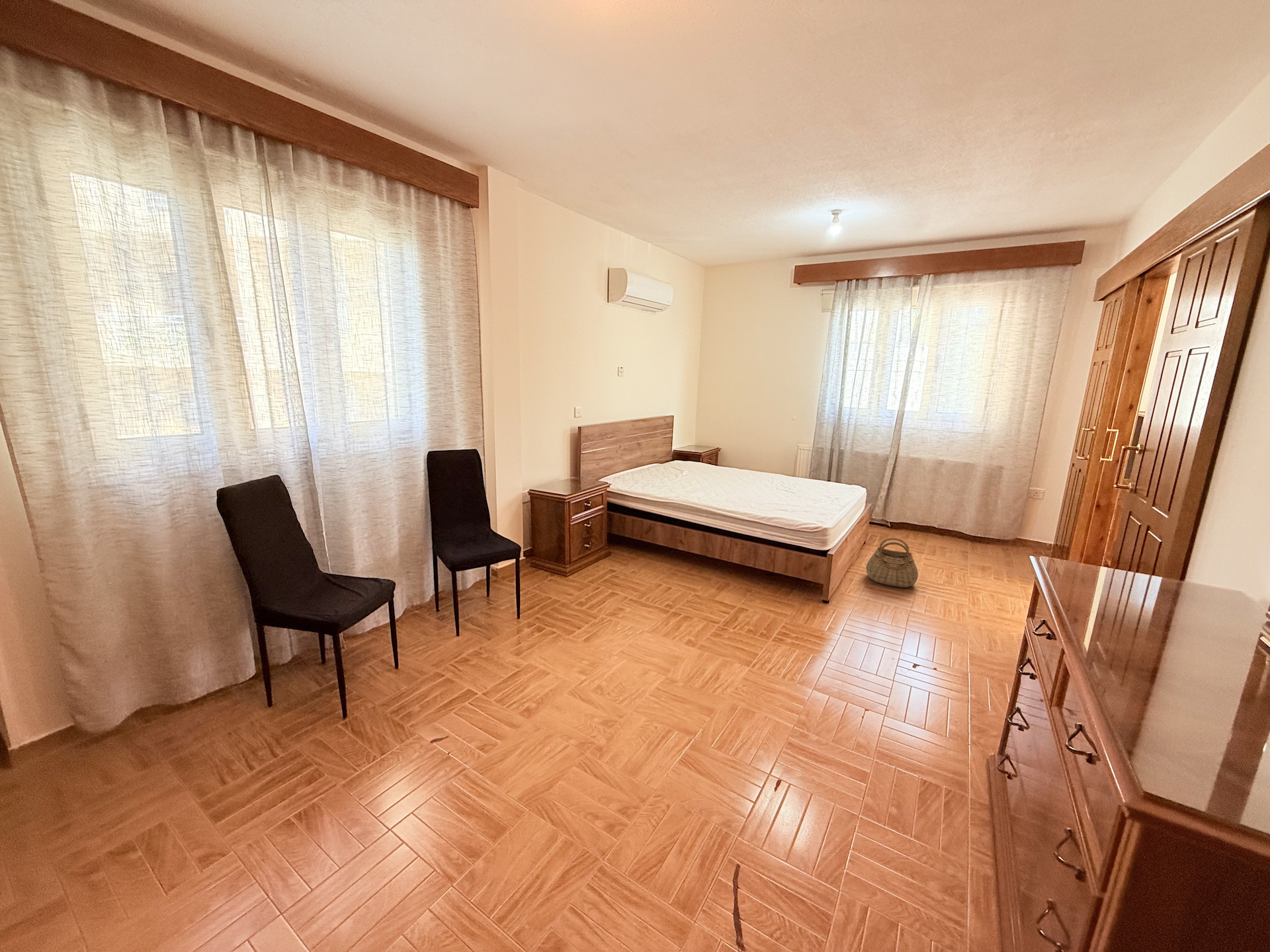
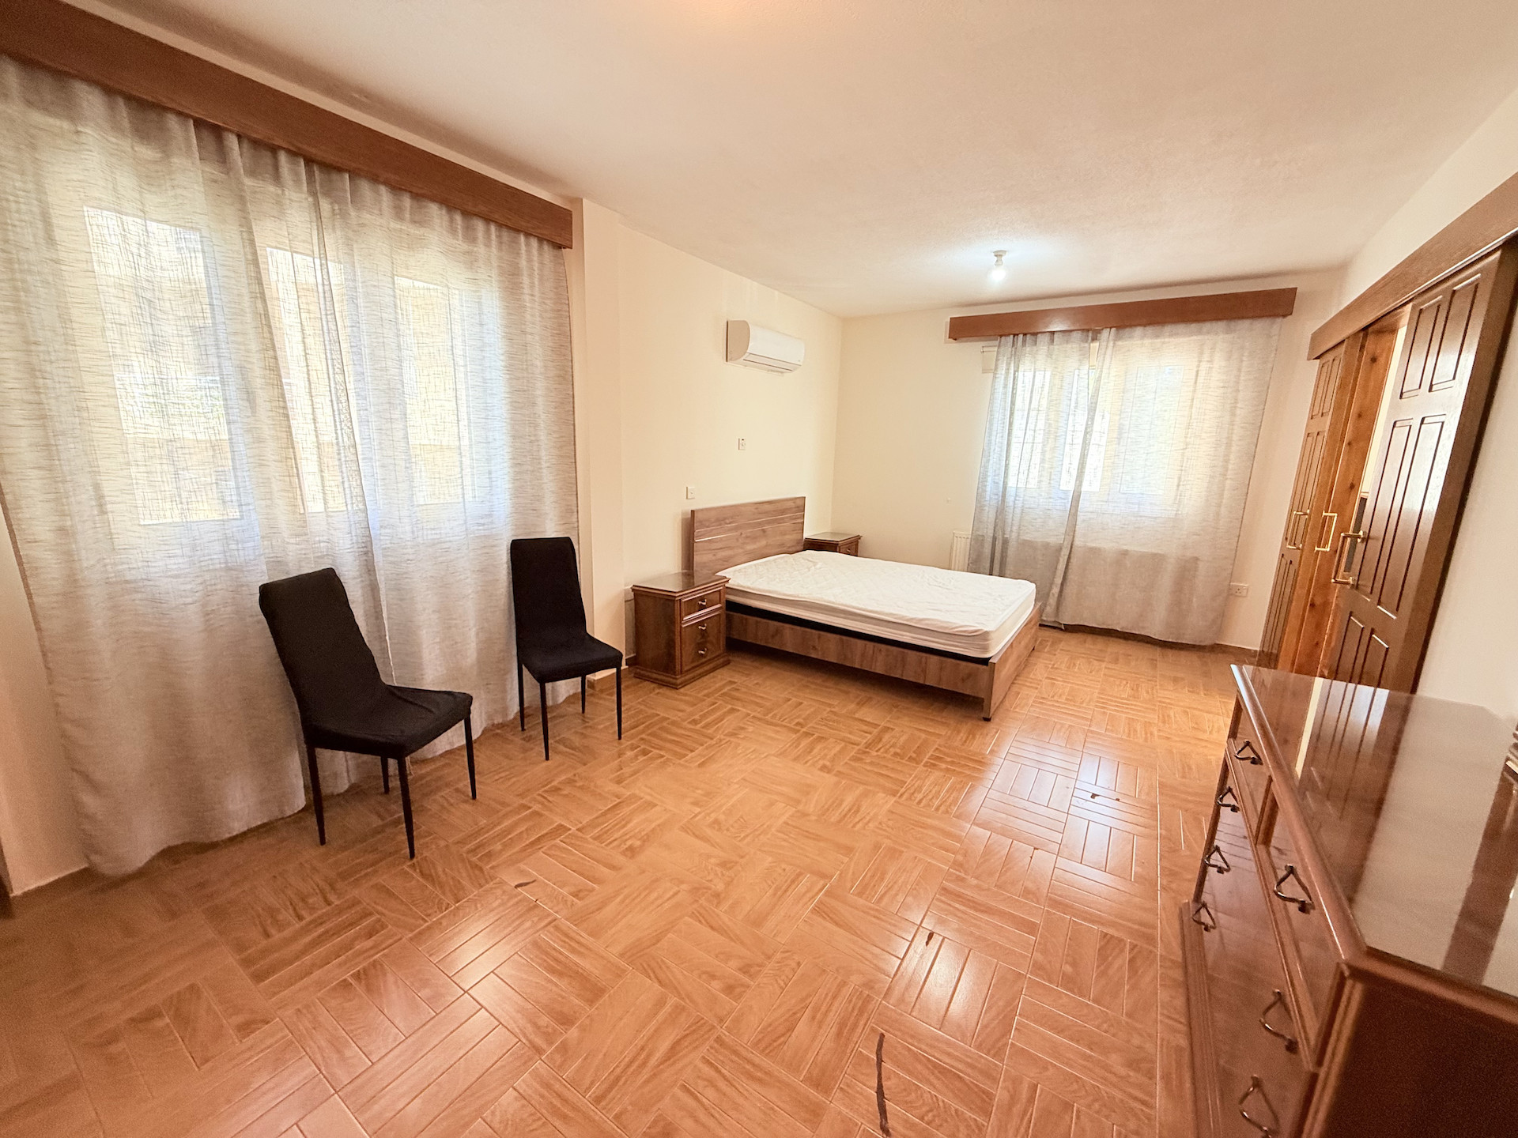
- basket [865,537,919,588]
